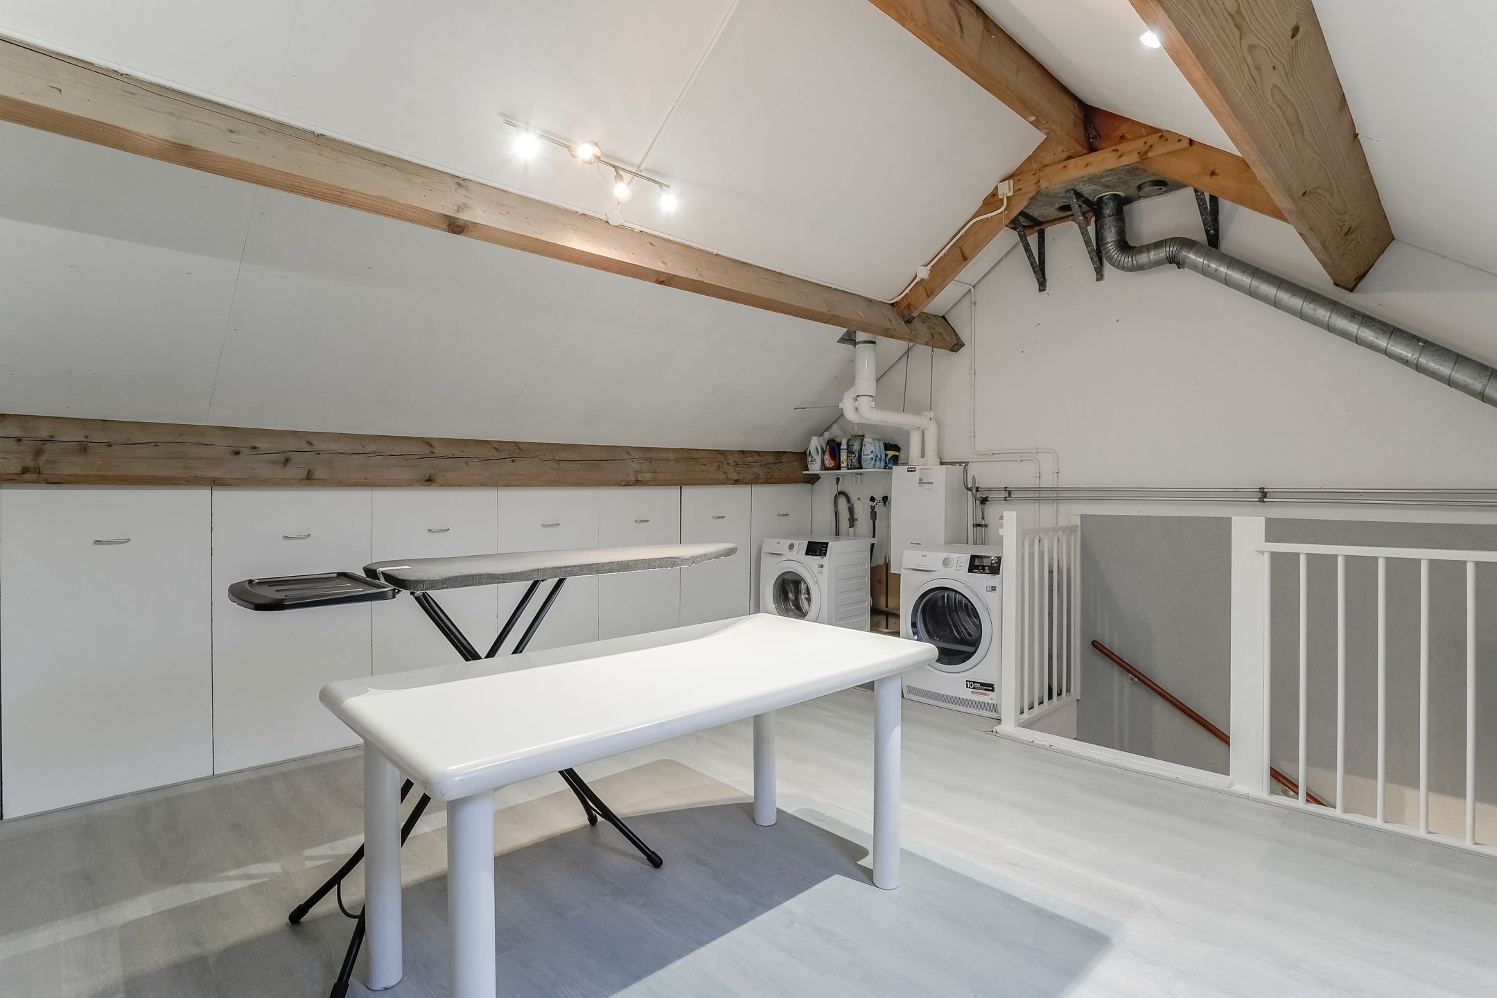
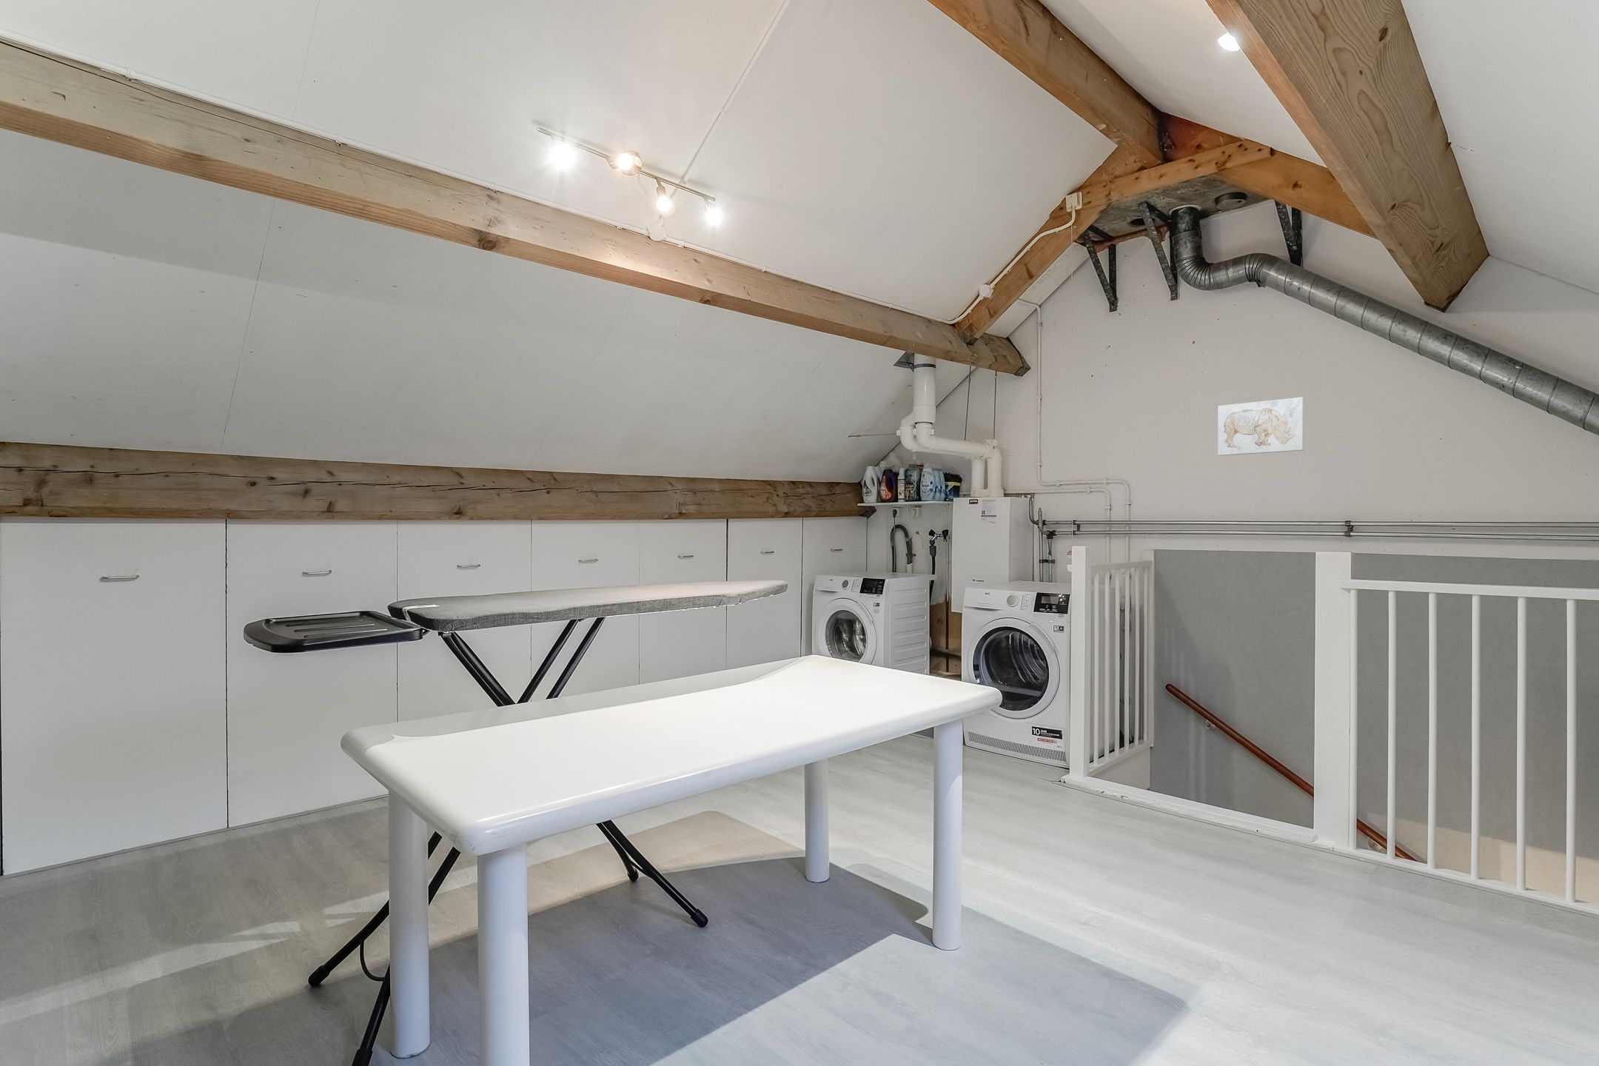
+ wall art [1217,396,1305,457]
